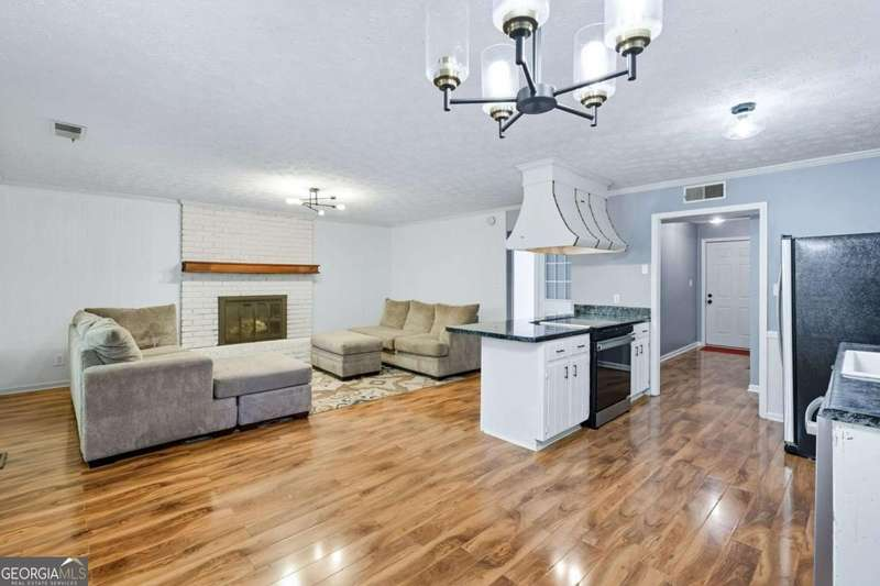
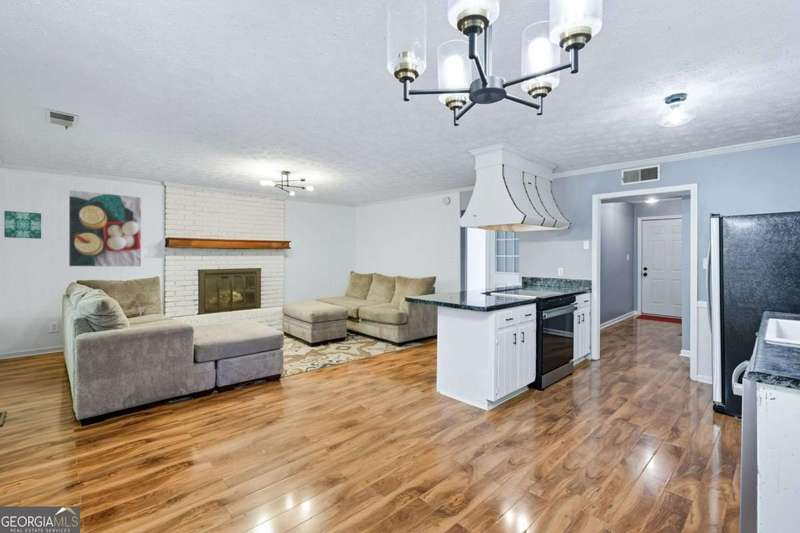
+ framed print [68,189,142,268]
+ wall art [3,210,42,240]
